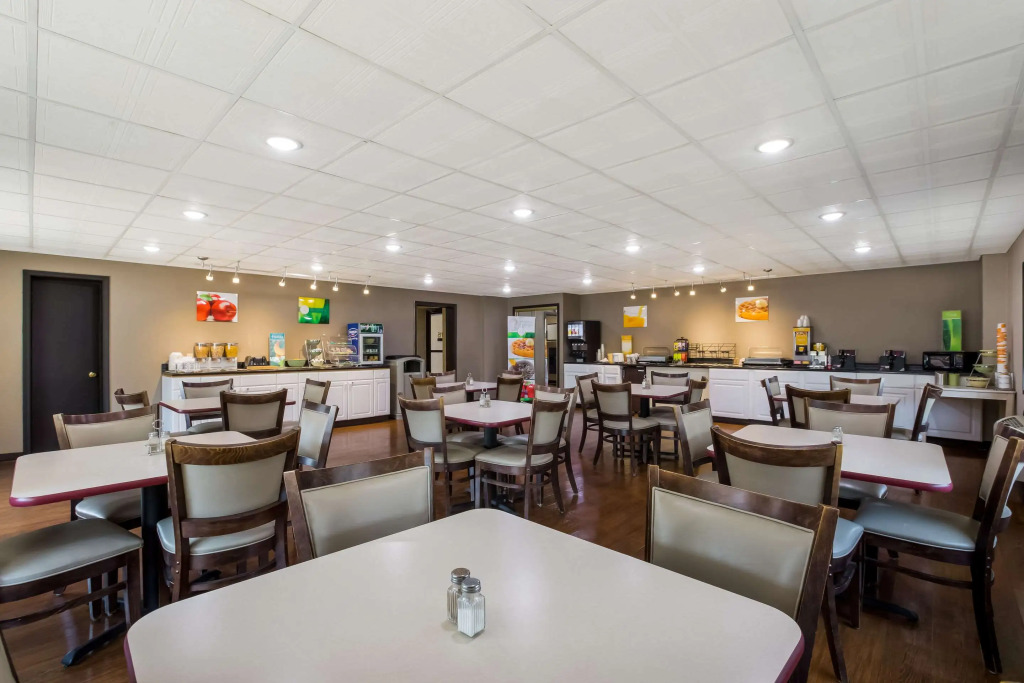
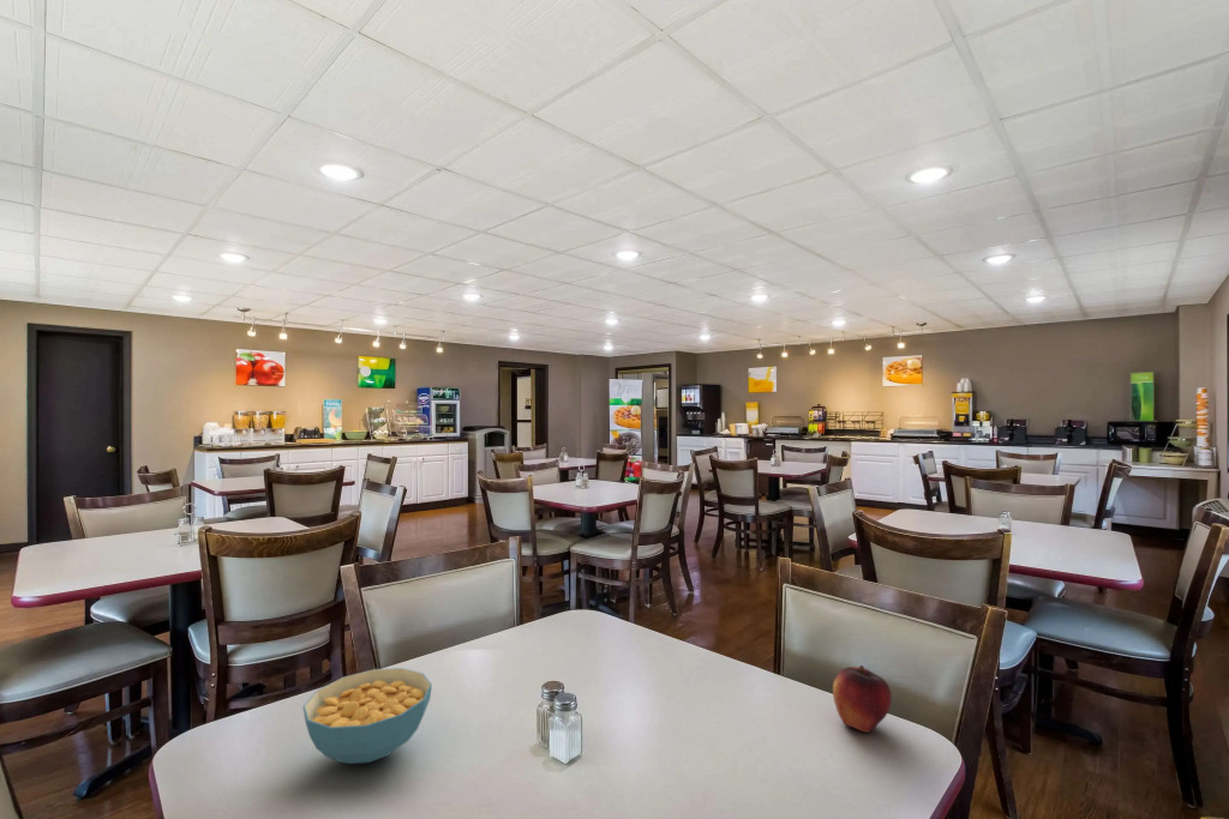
+ cereal bowl [301,667,433,765]
+ fruit [832,664,893,734]
